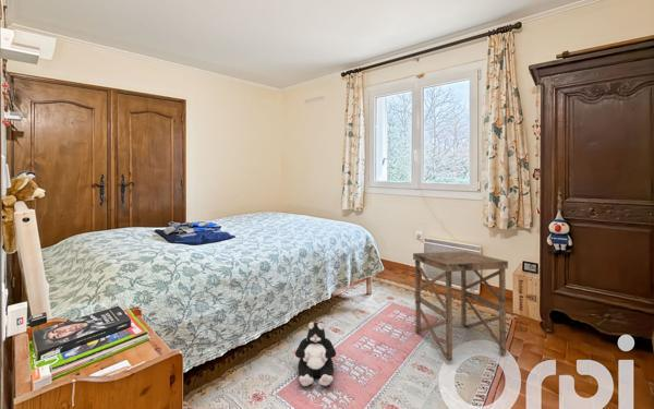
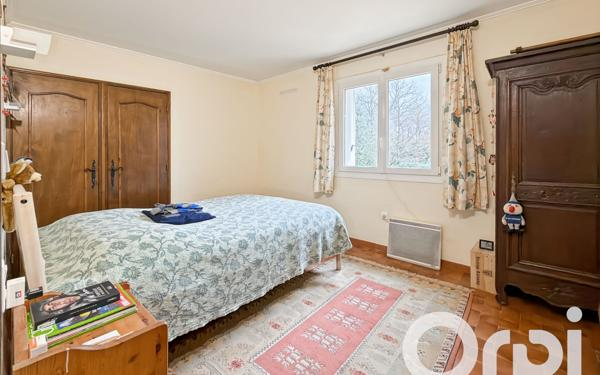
- side table [412,250,509,362]
- plush toy [294,321,337,387]
